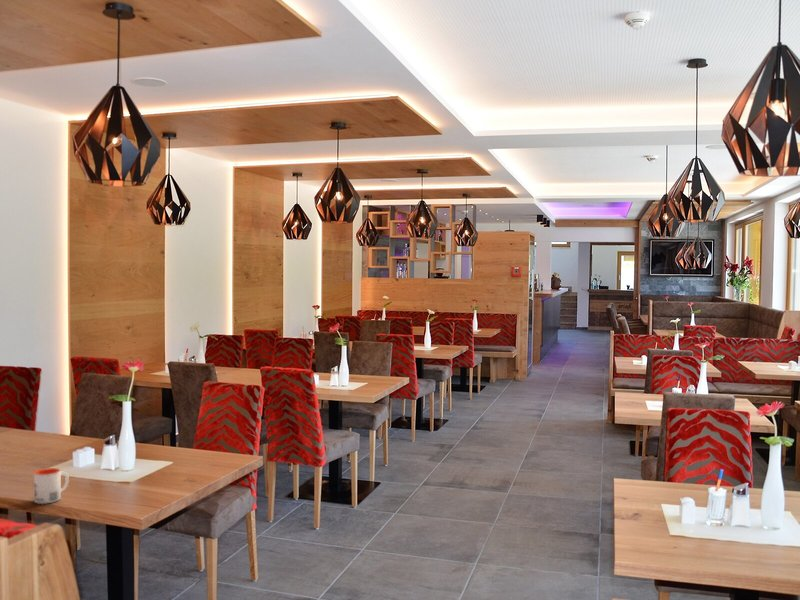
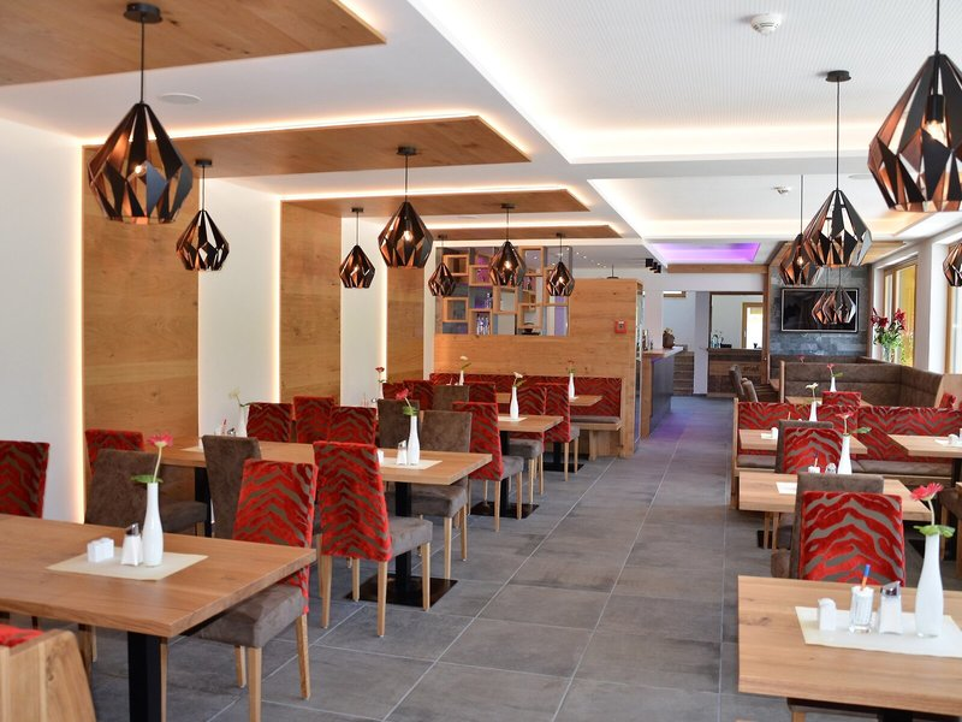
- mug [33,467,70,505]
